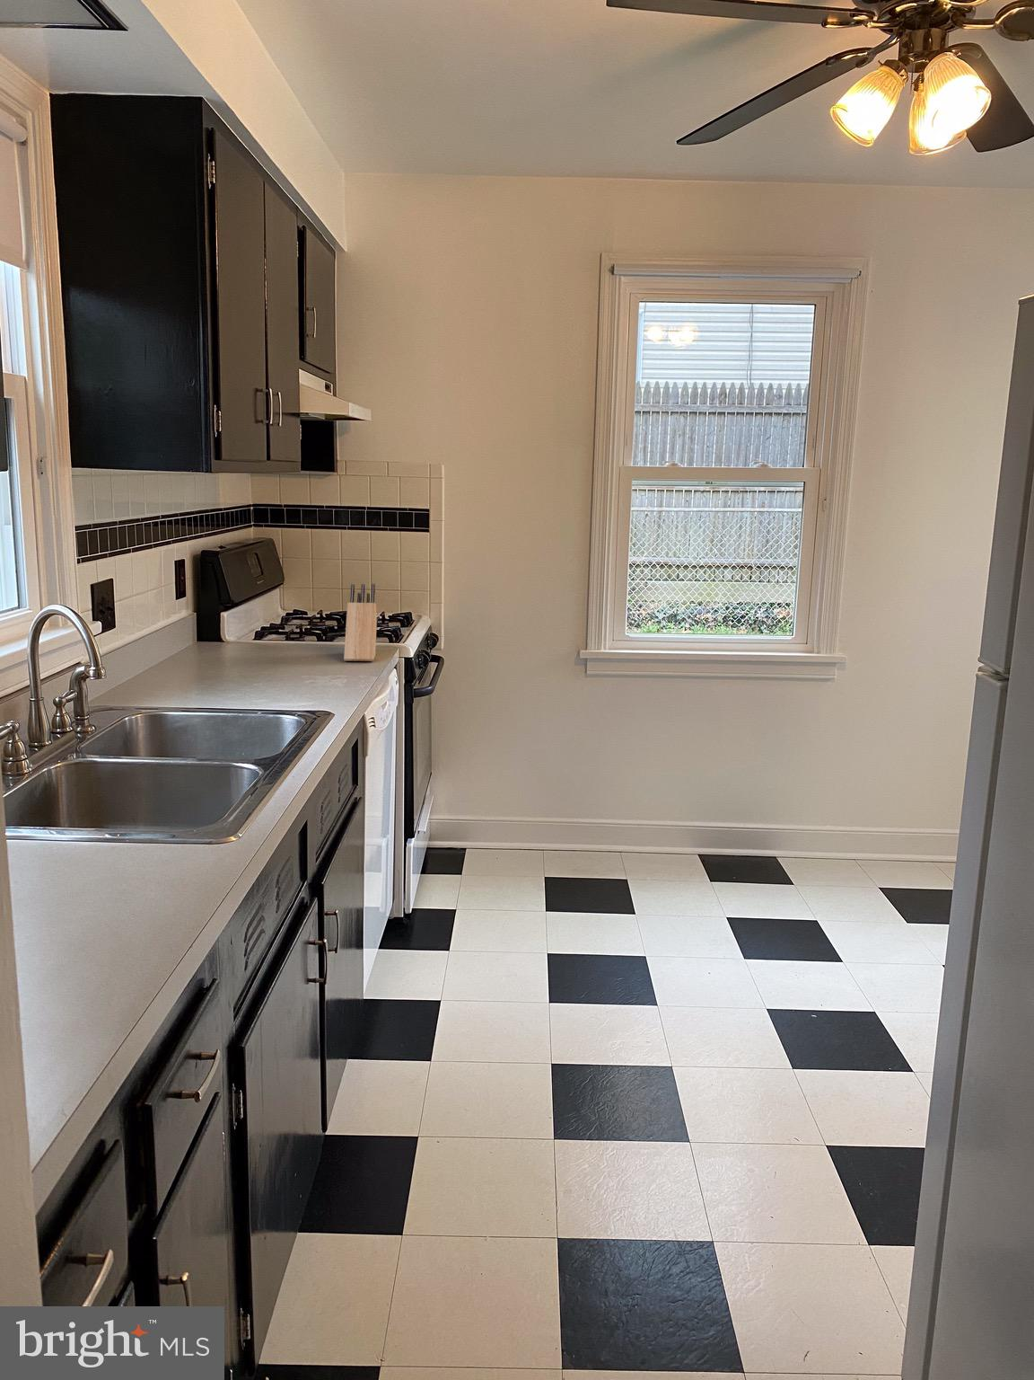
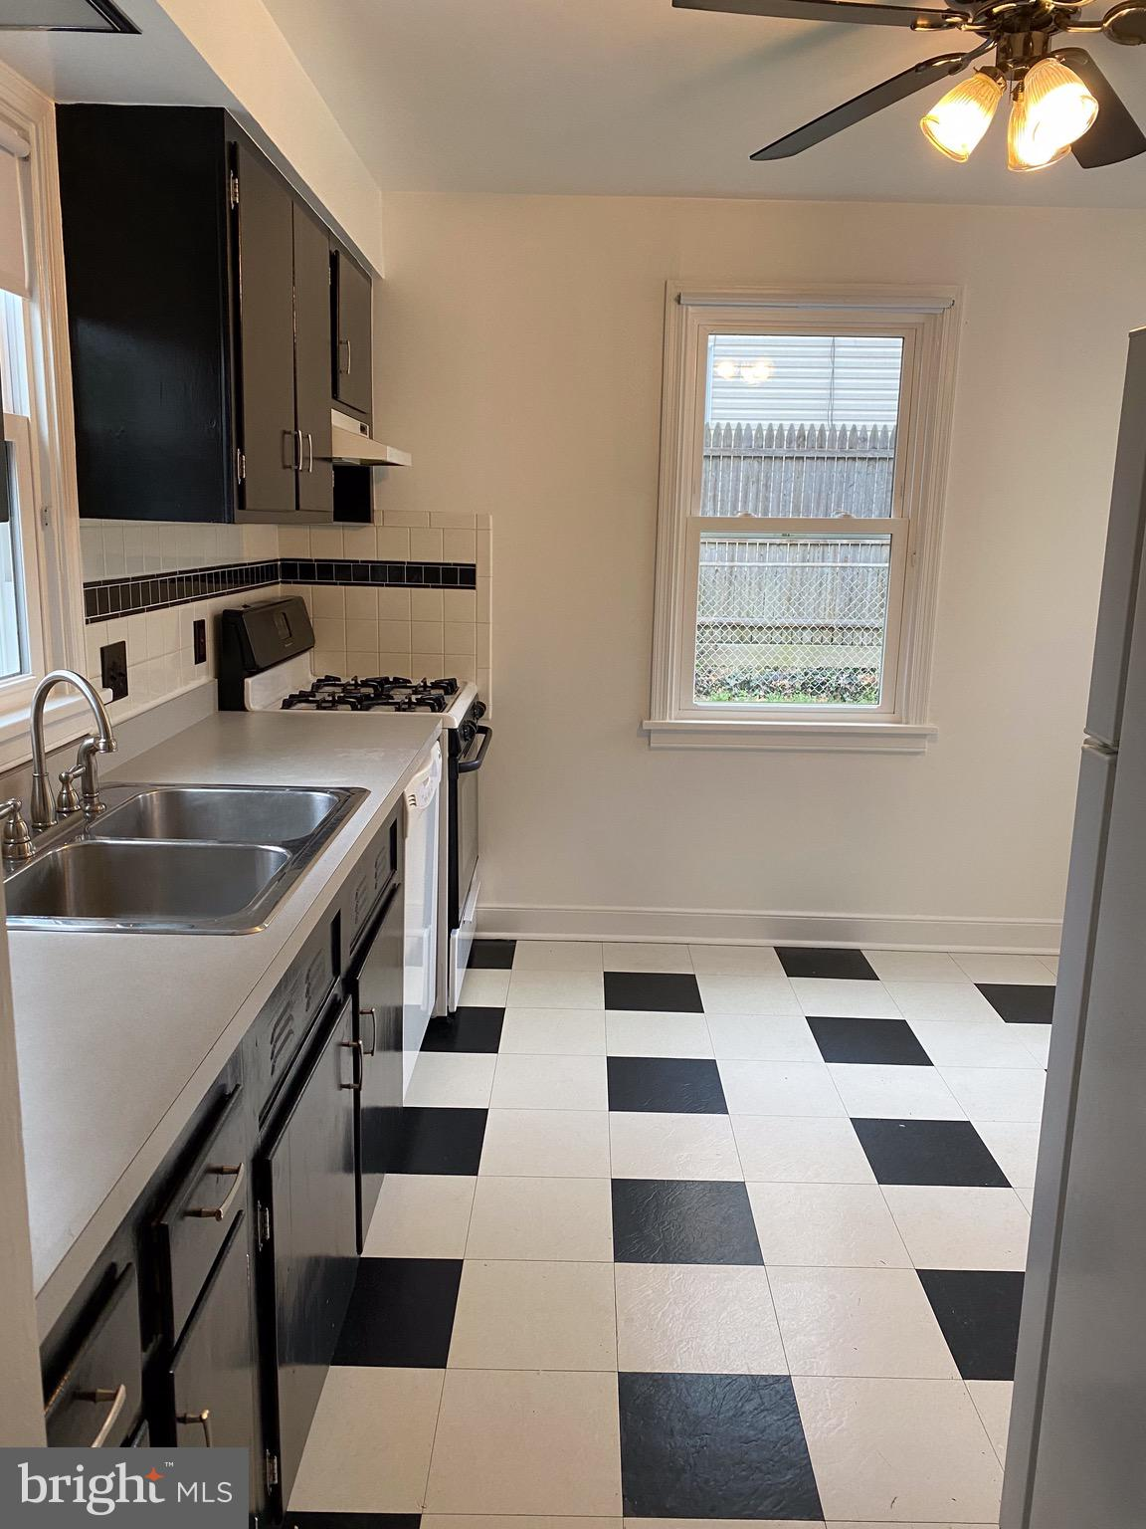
- knife block [343,584,378,662]
